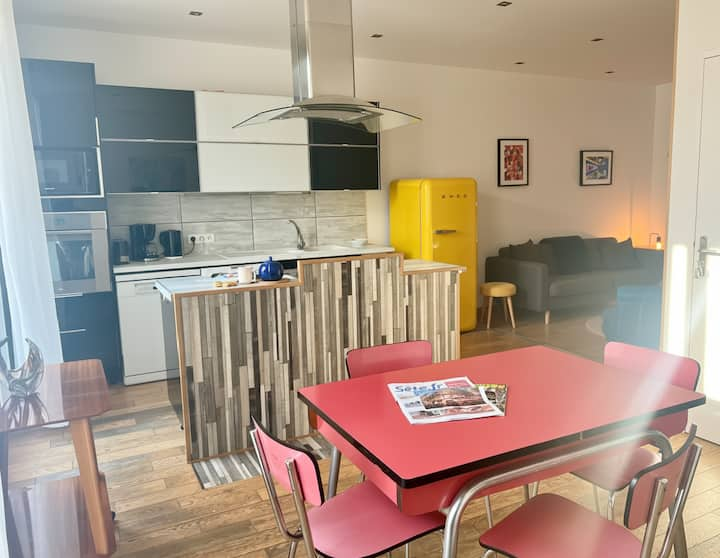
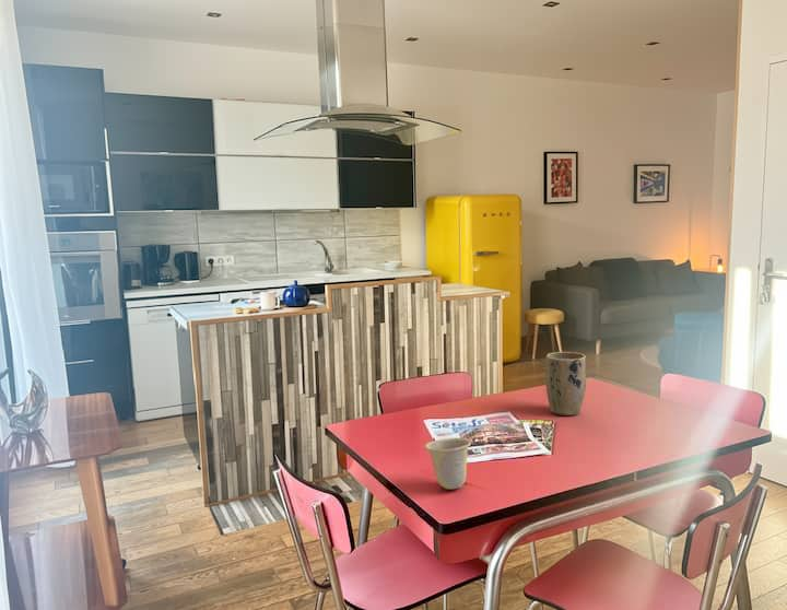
+ plant pot [544,351,587,417]
+ cup [424,437,472,490]
